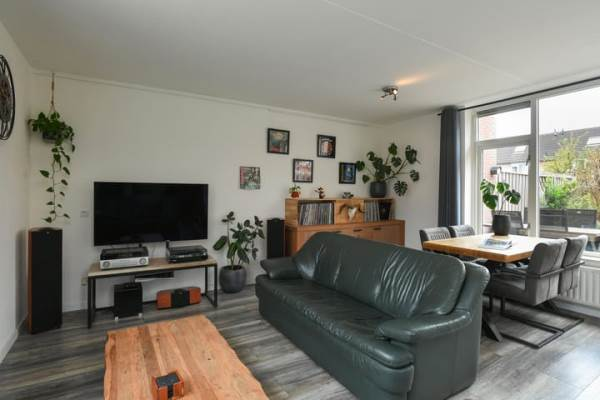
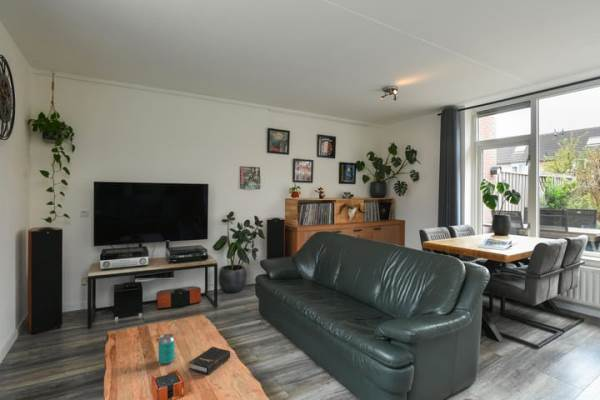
+ hardback book [188,346,231,376]
+ beverage can [157,333,176,365]
